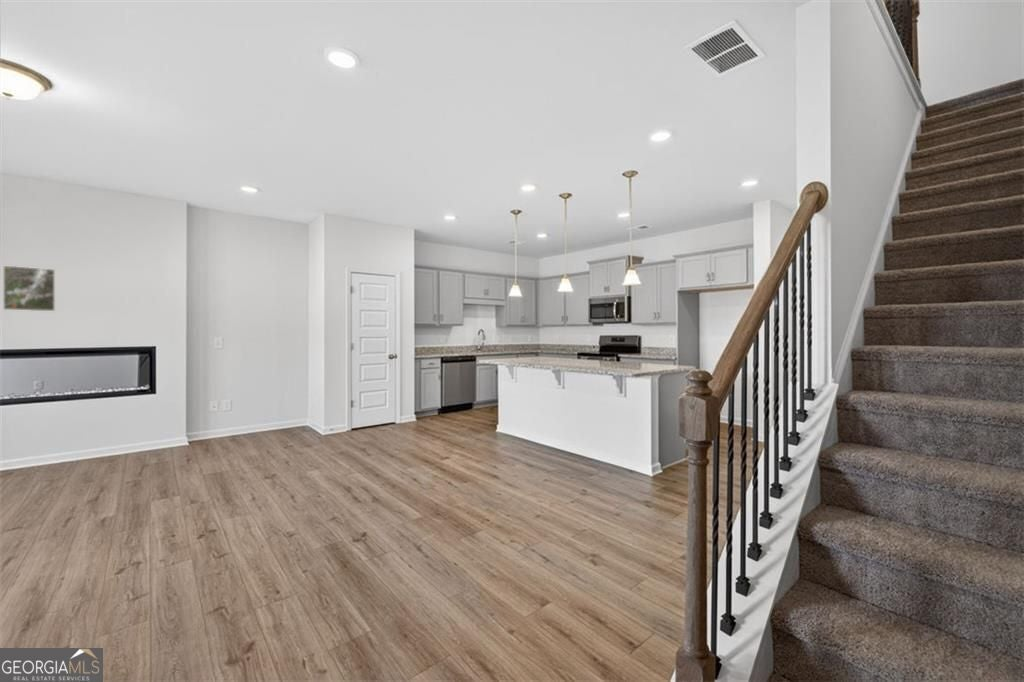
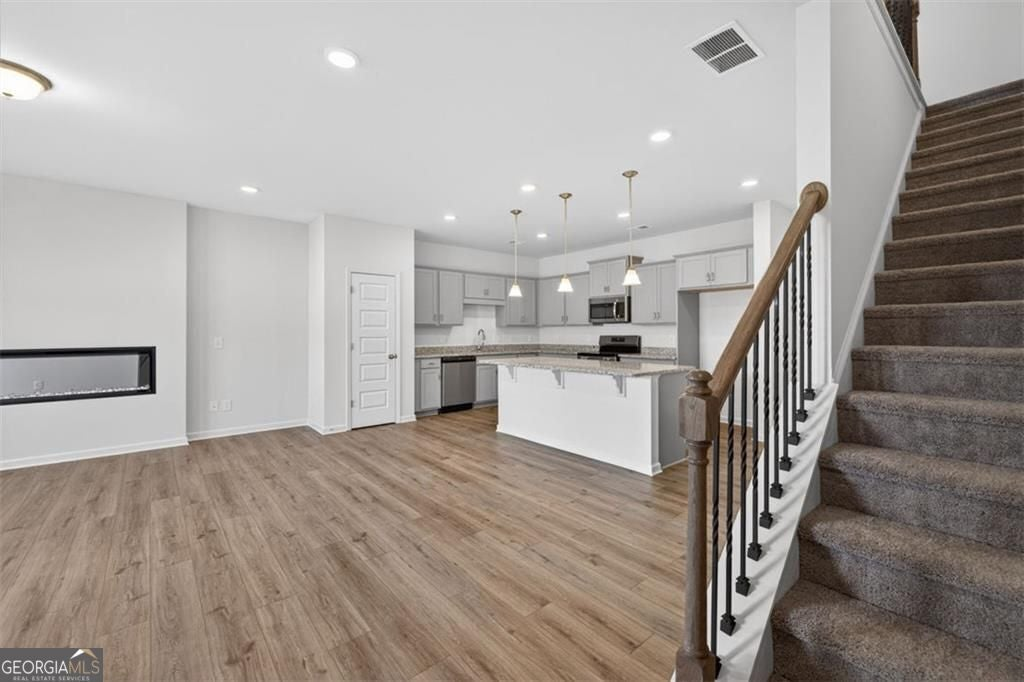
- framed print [2,265,56,312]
